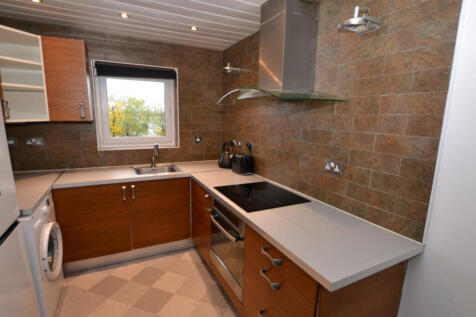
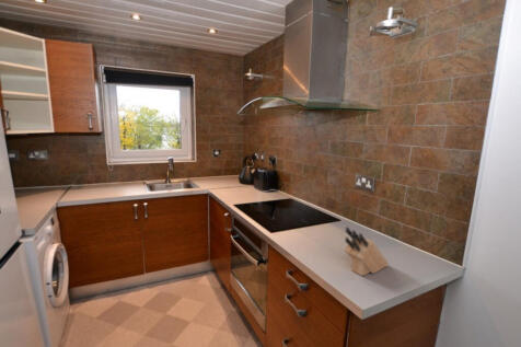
+ knife block [344,225,390,277]
